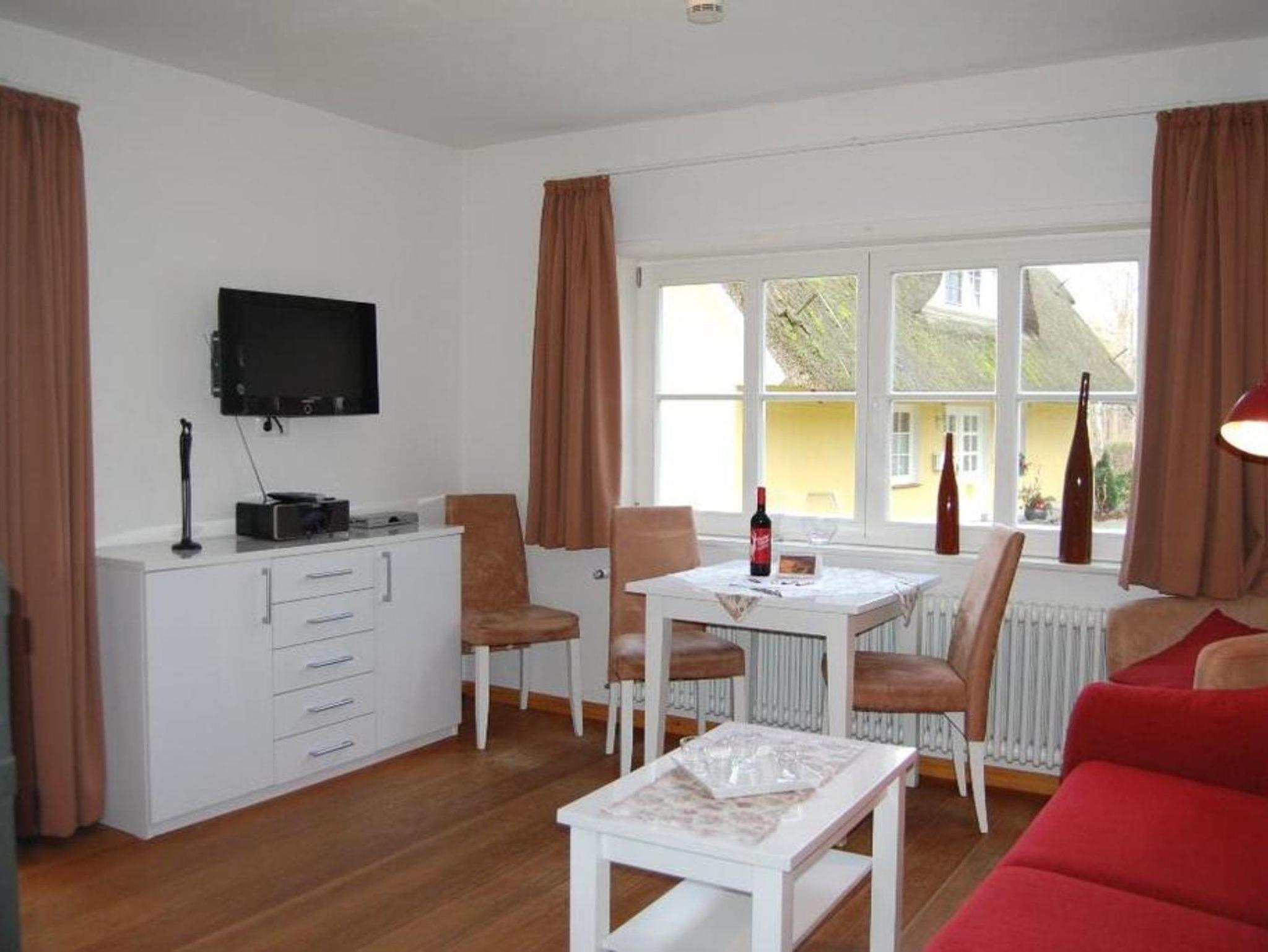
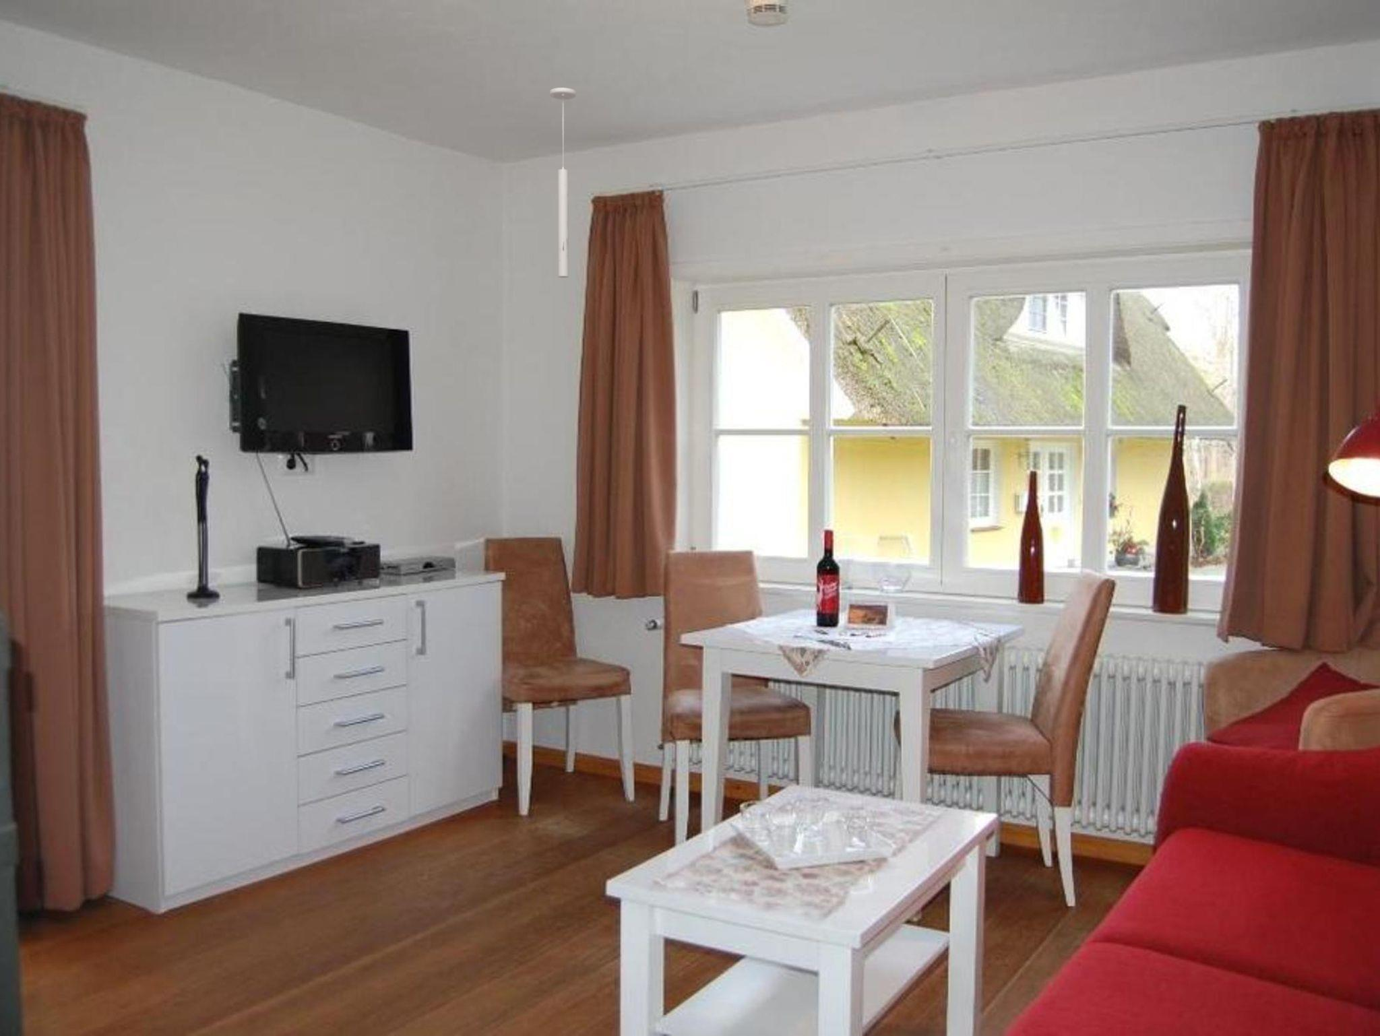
+ ceiling light [550,87,577,279]
